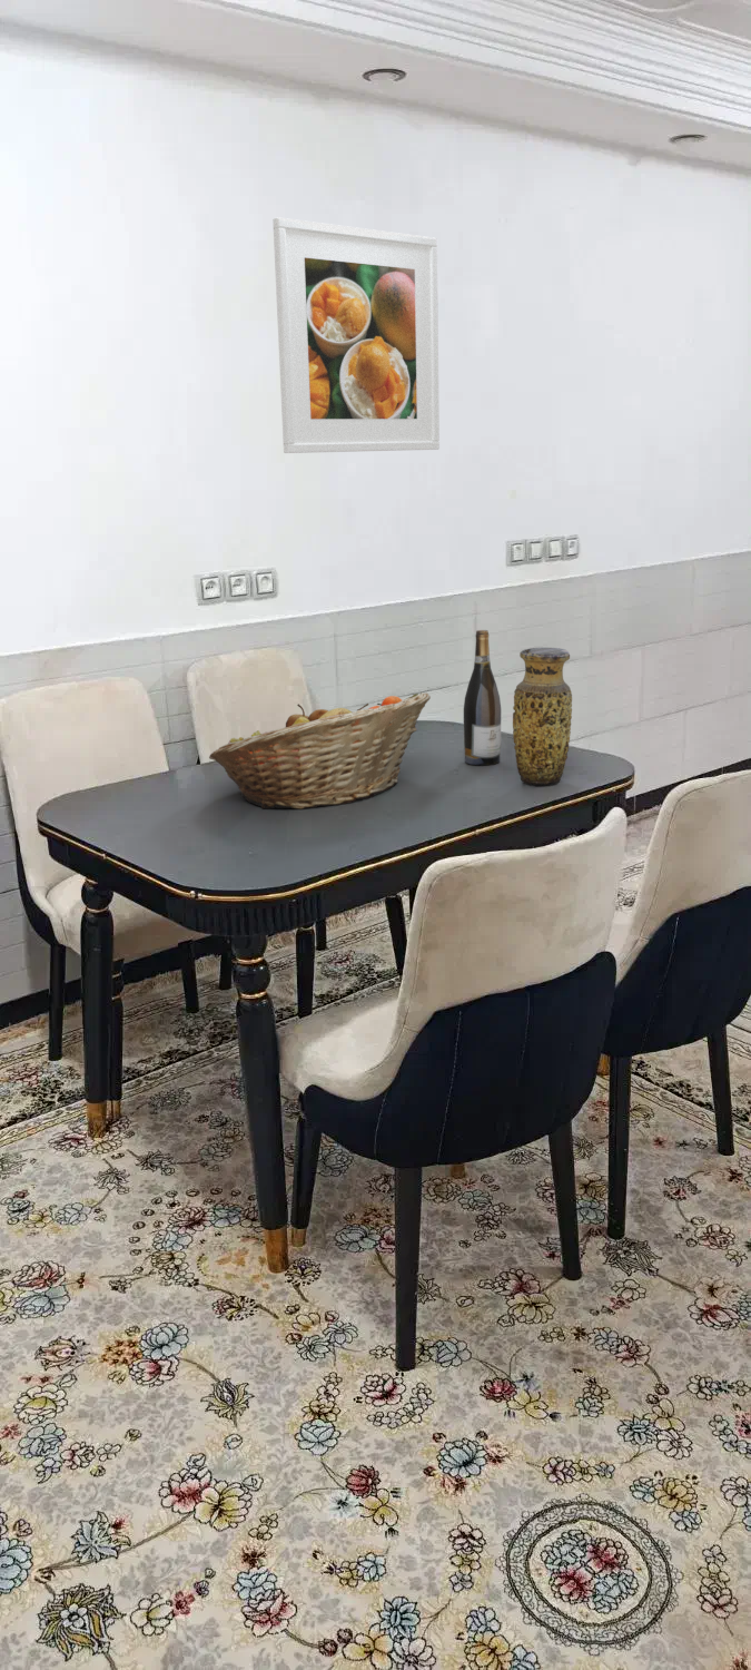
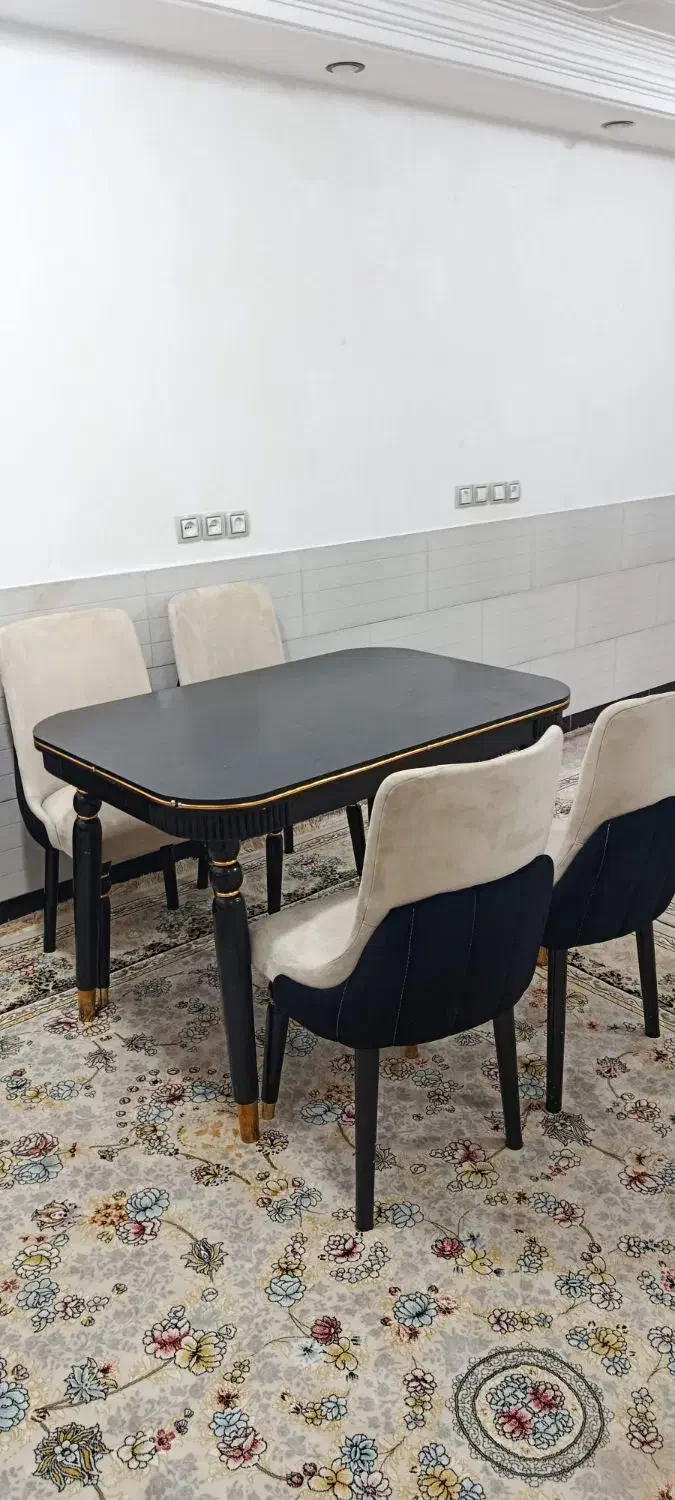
- wine bottle [463,629,502,767]
- fruit basket [208,691,432,811]
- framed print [271,216,441,454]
- vase [512,647,573,787]
